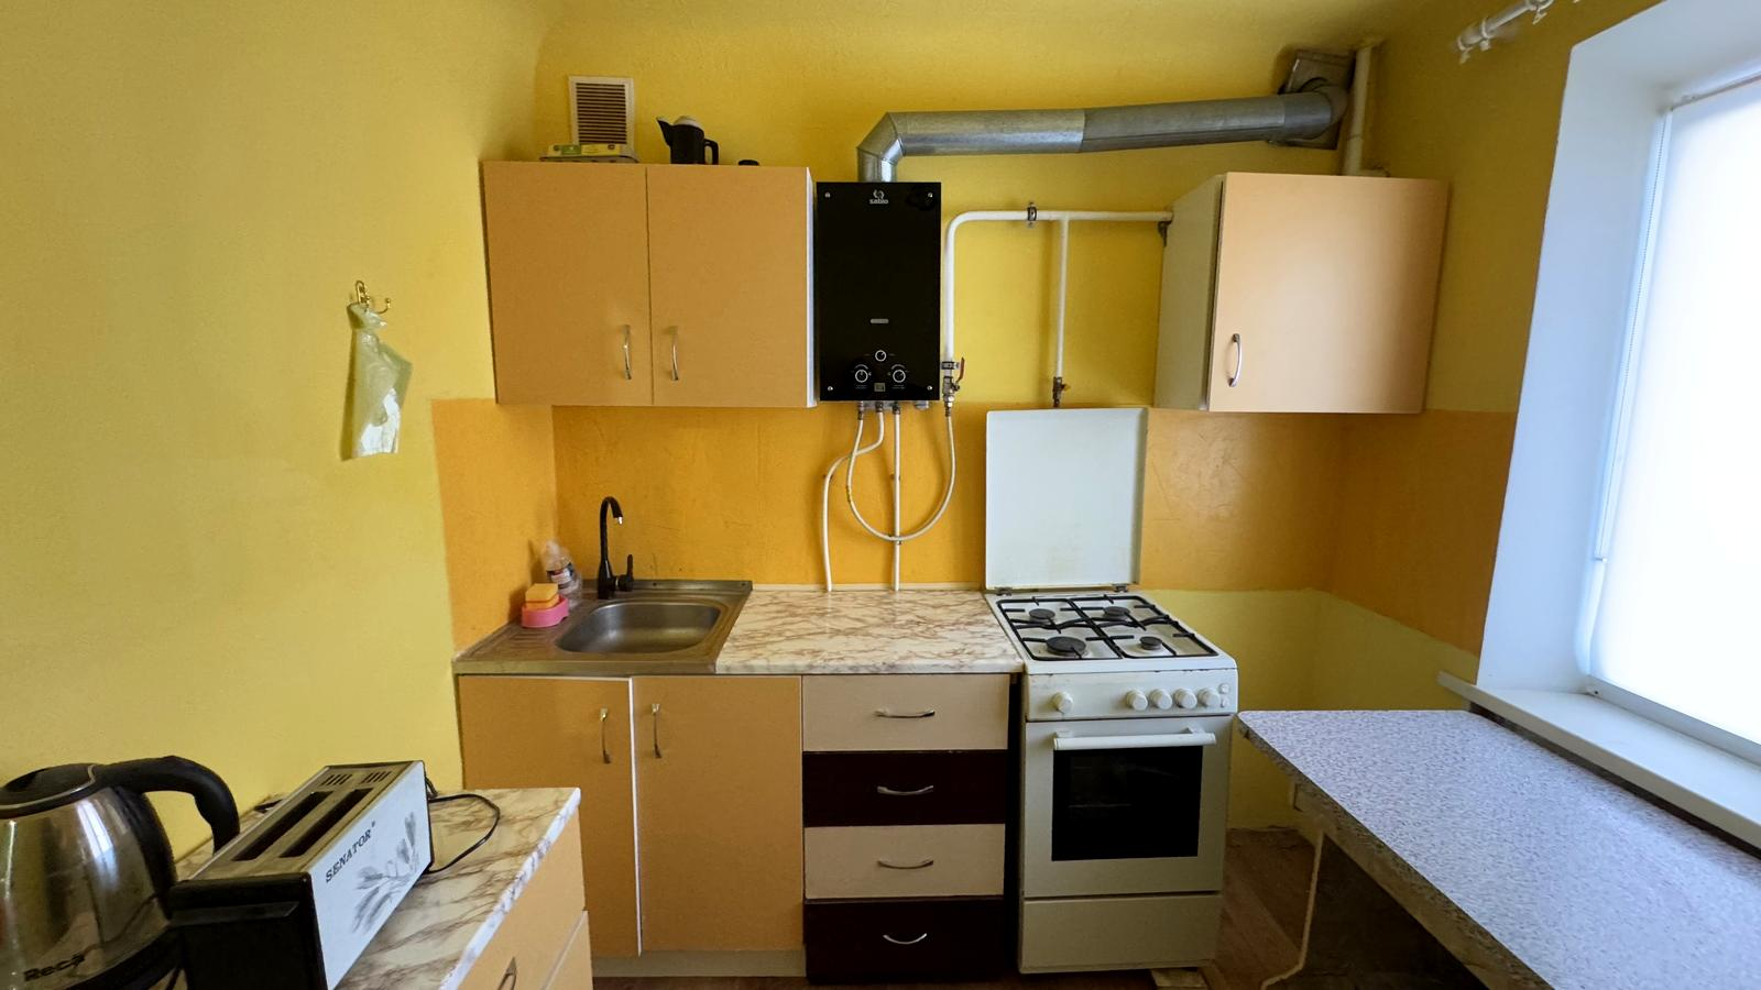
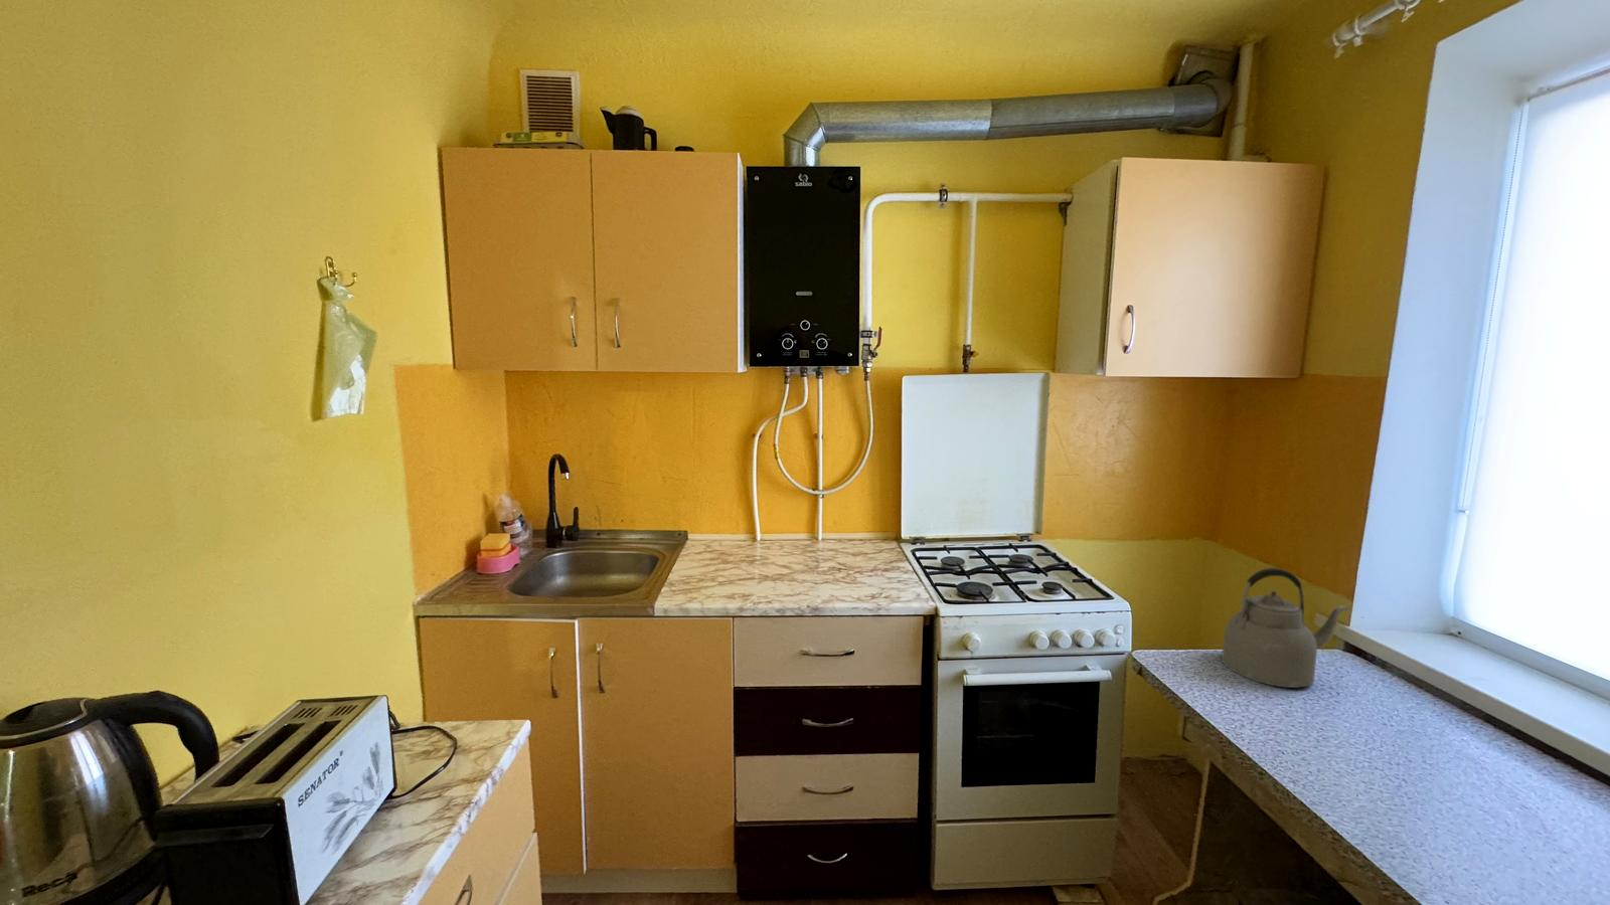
+ kettle [1221,567,1352,688]
